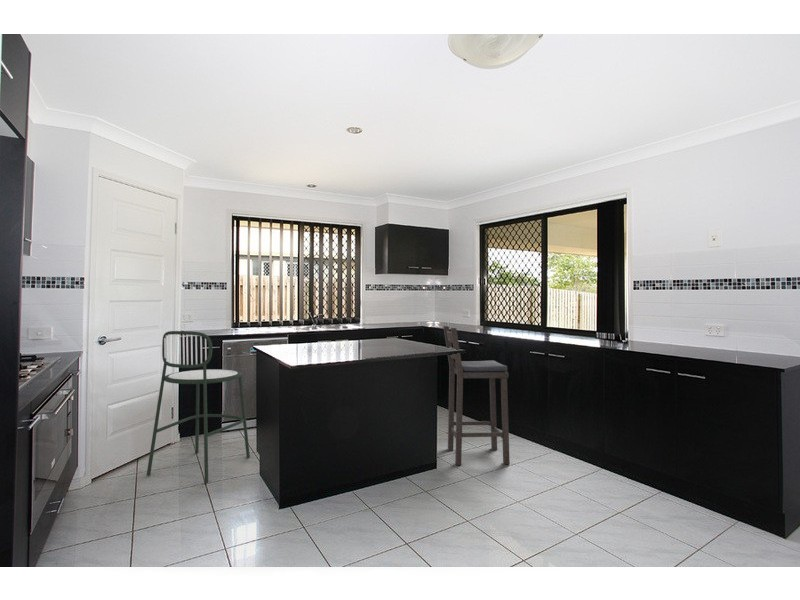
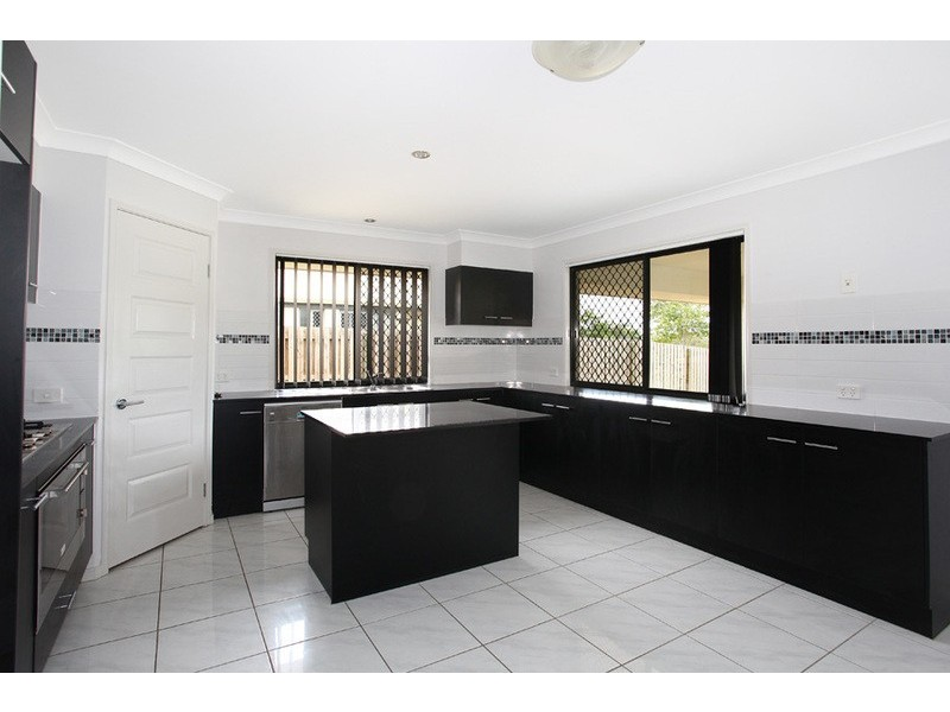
- bar stool [443,325,511,466]
- bar stool [146,330,251,484]
